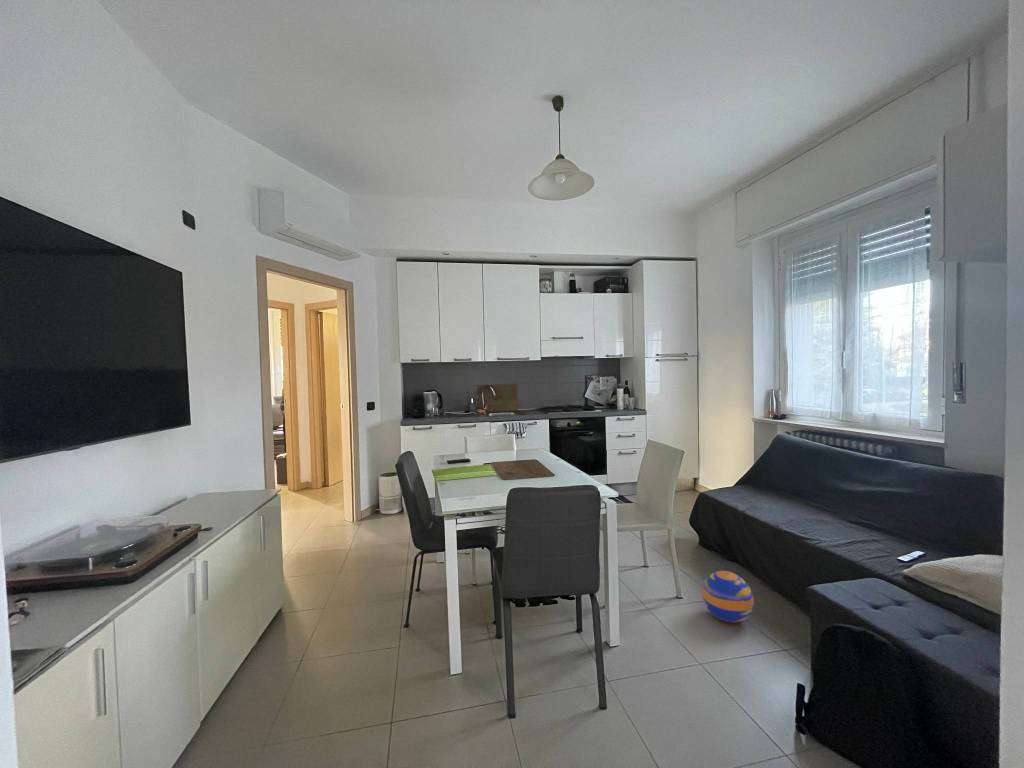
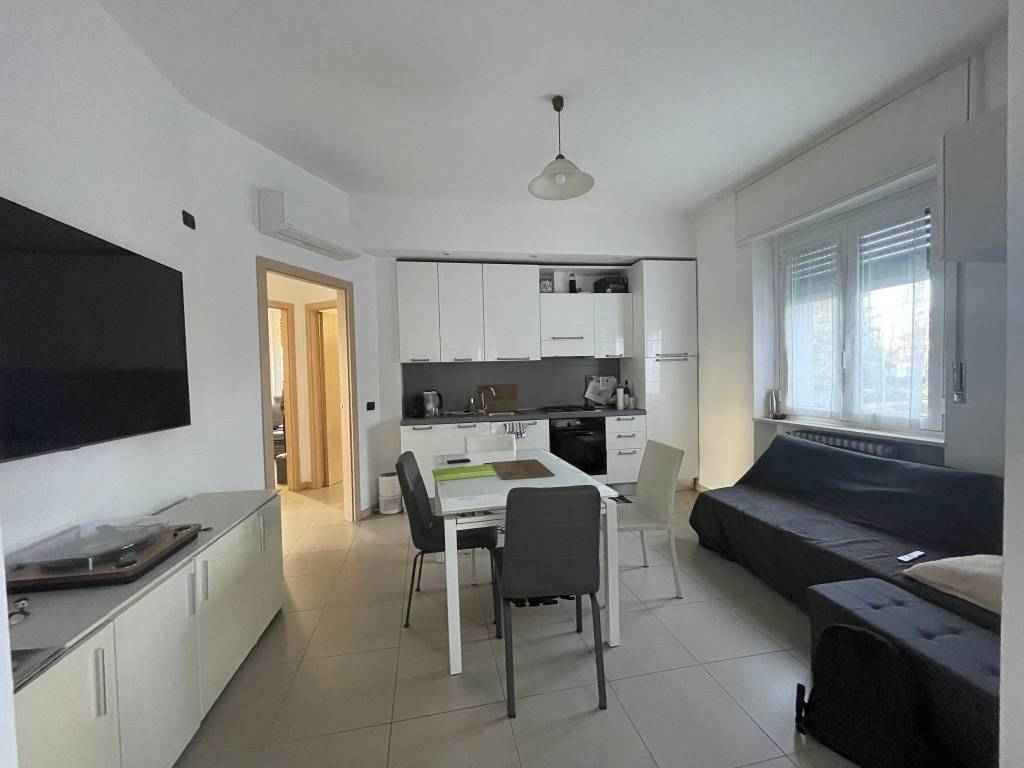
- ball [701,570,755,624]
